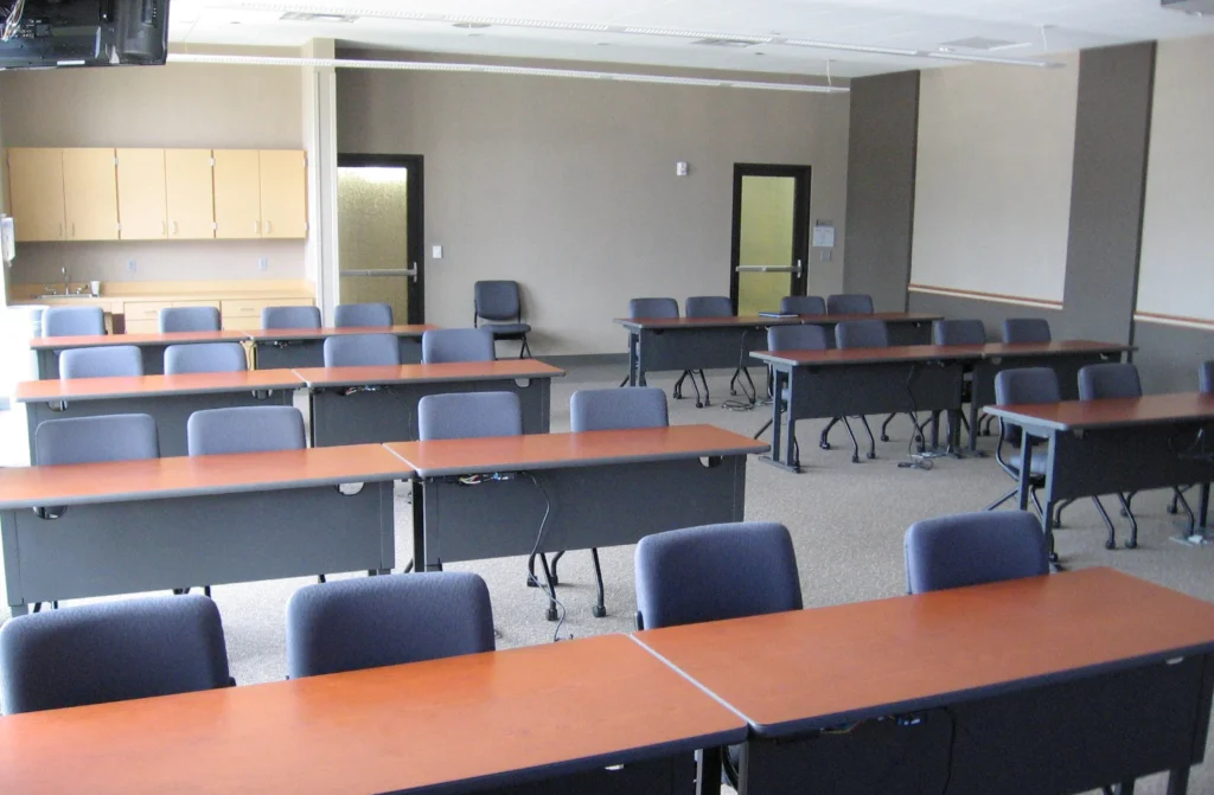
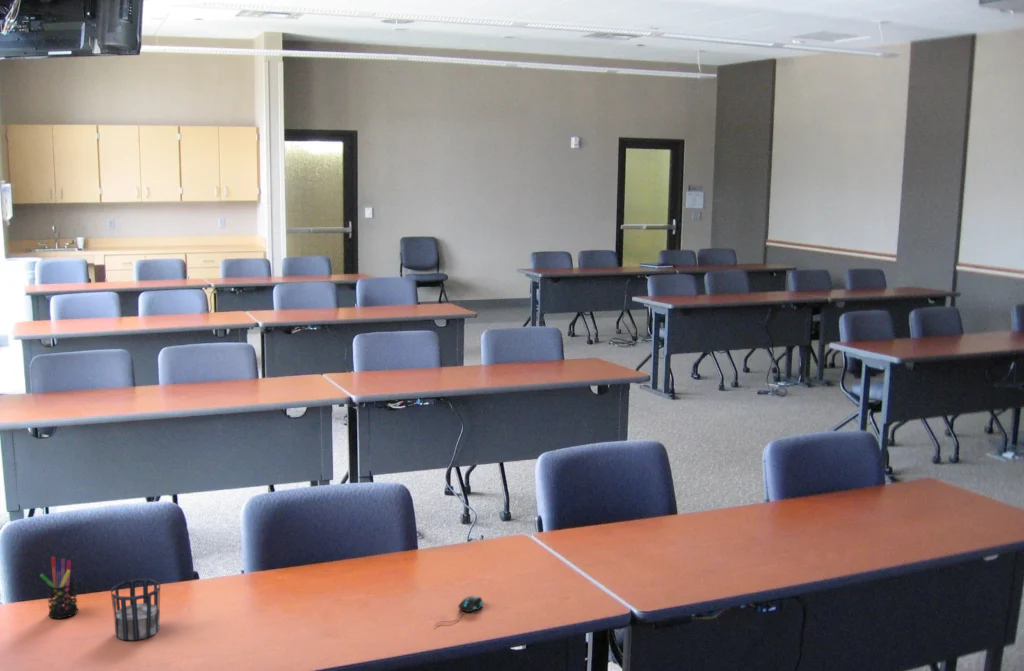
+ mouse [434,595,484,627]
+ pen holder [39,556,79,620]
+ cup [110,577,161,641]
